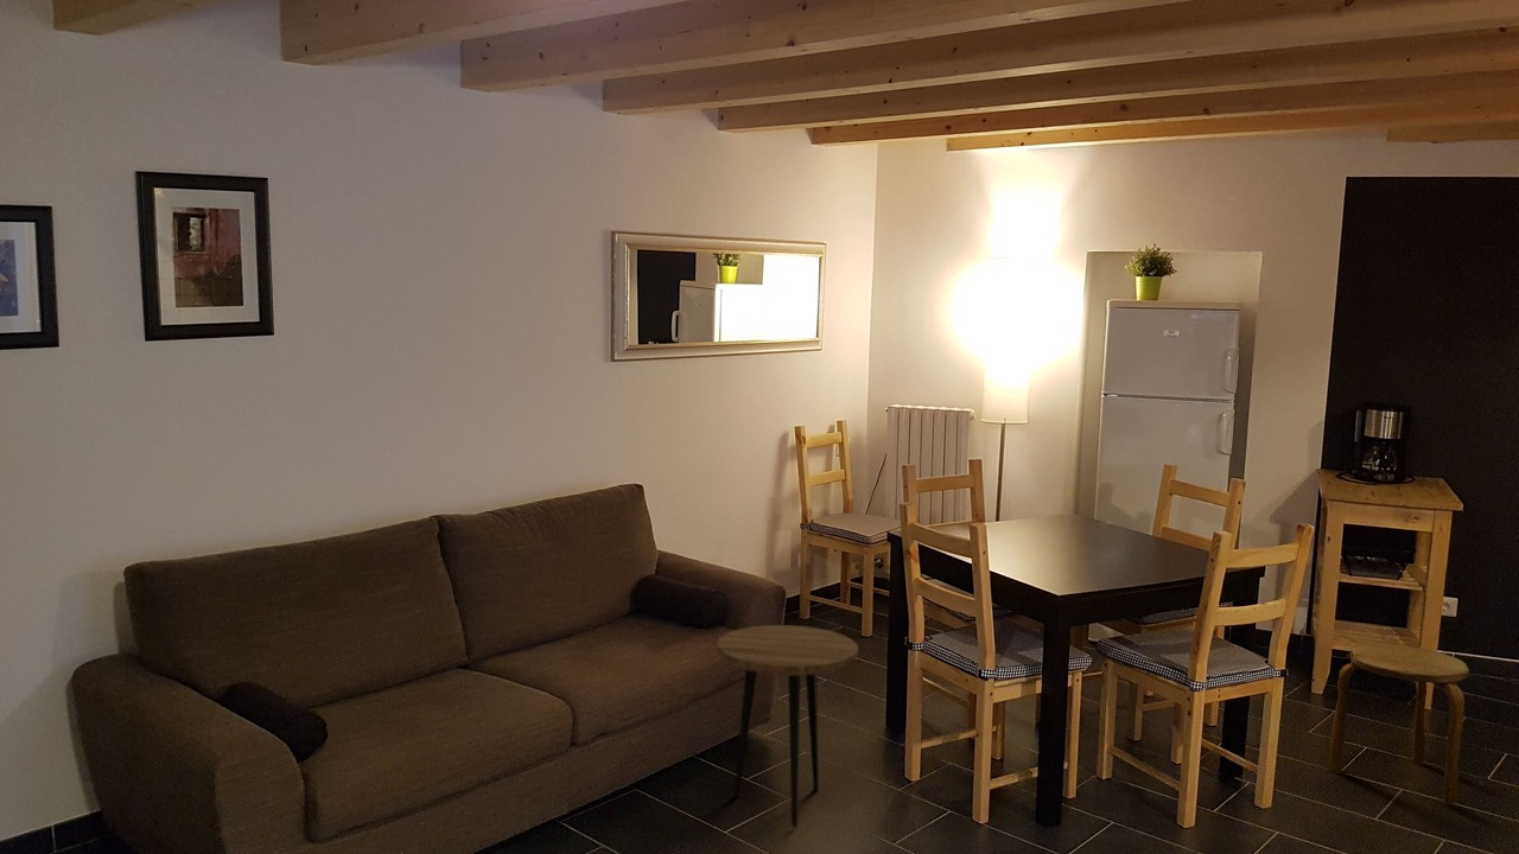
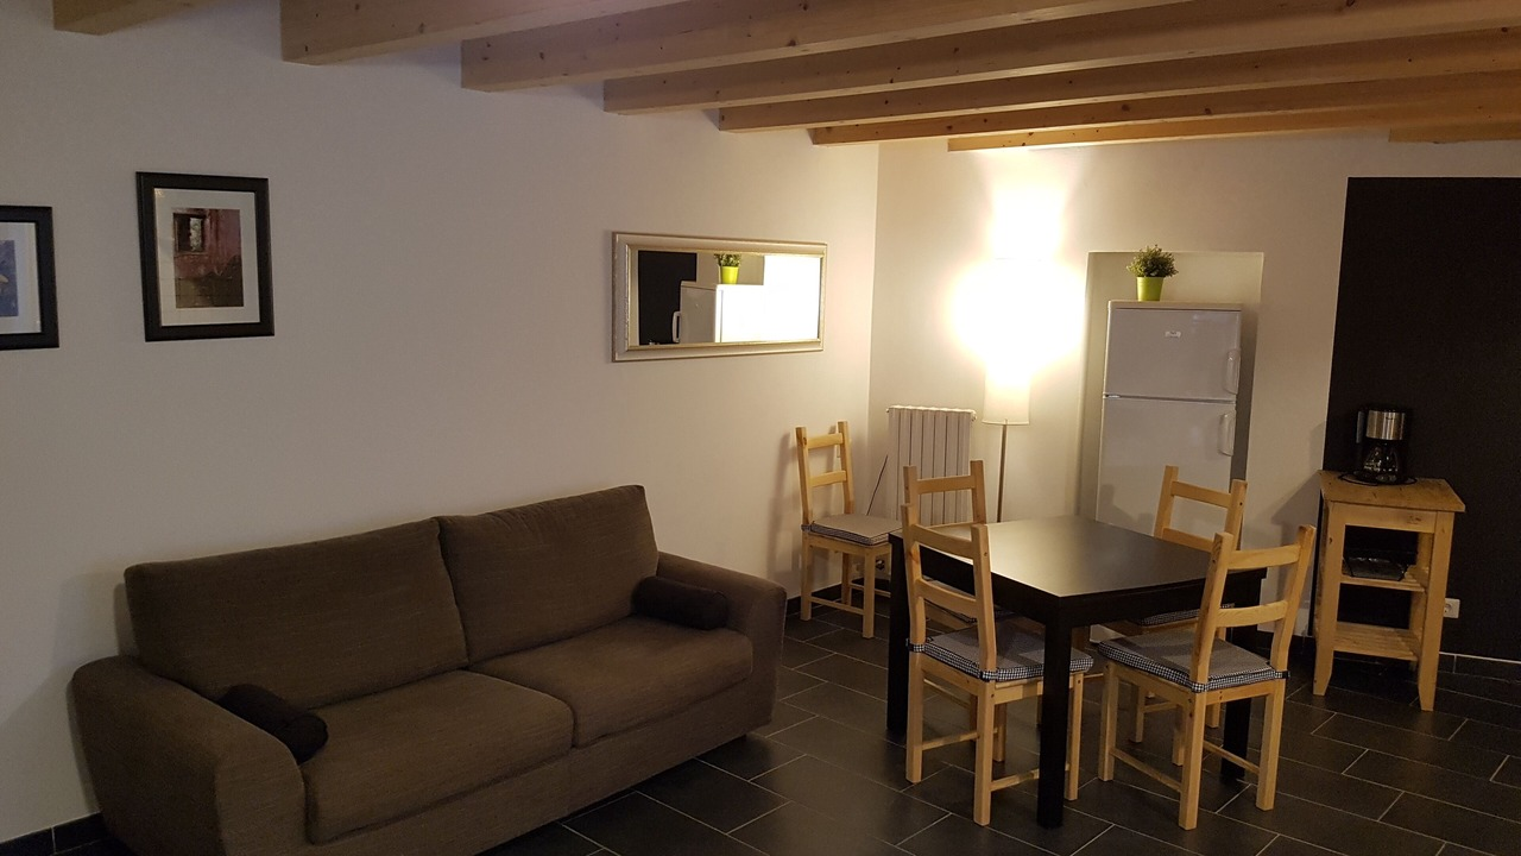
- stool [1328,644,1470,805]
- side table [716,624,859,828]
